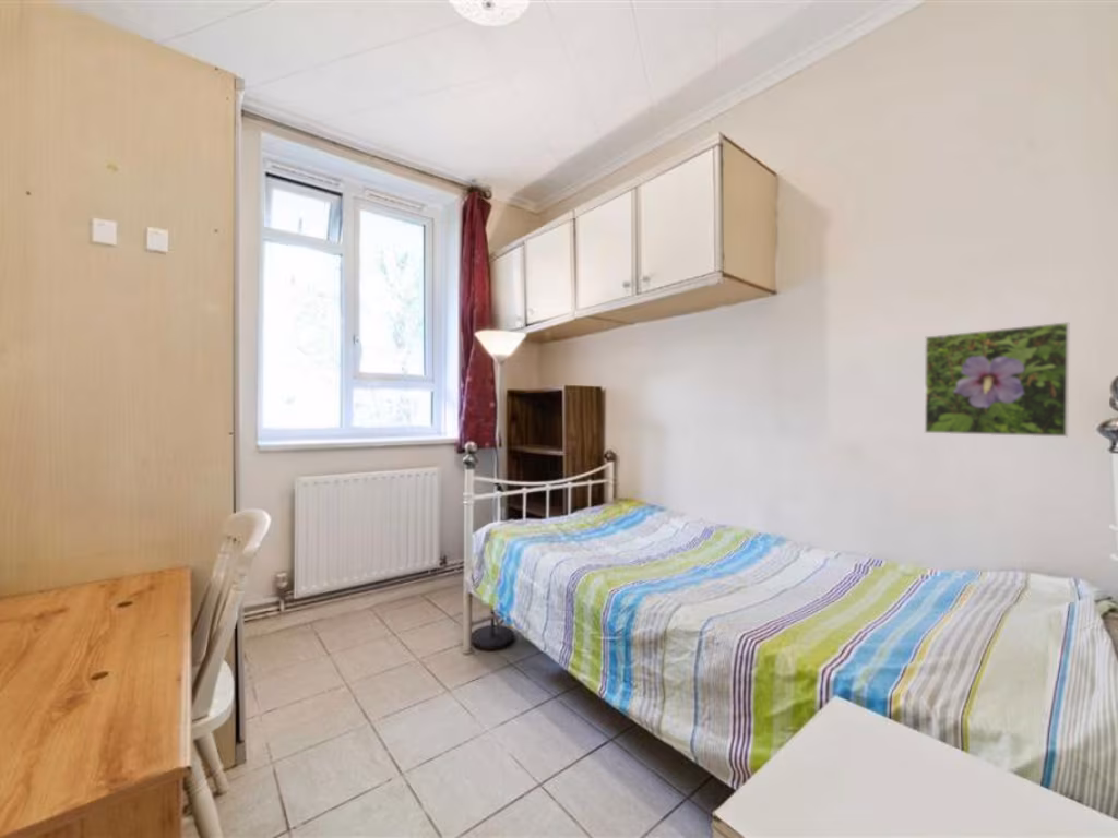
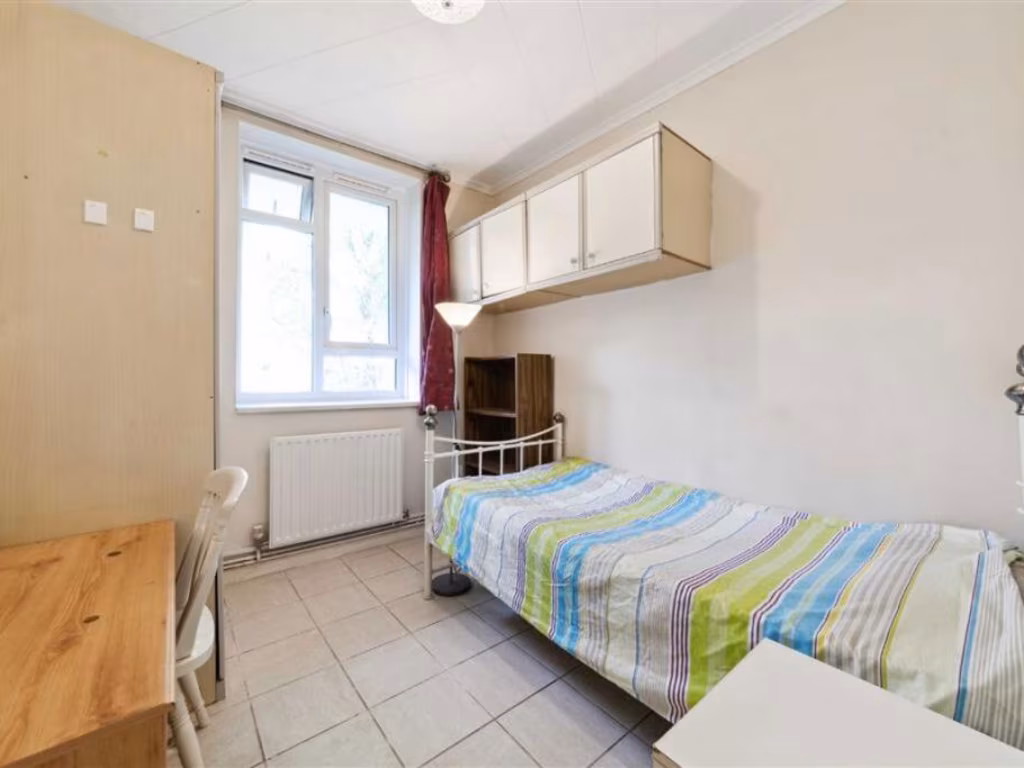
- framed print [924,321,1070,438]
